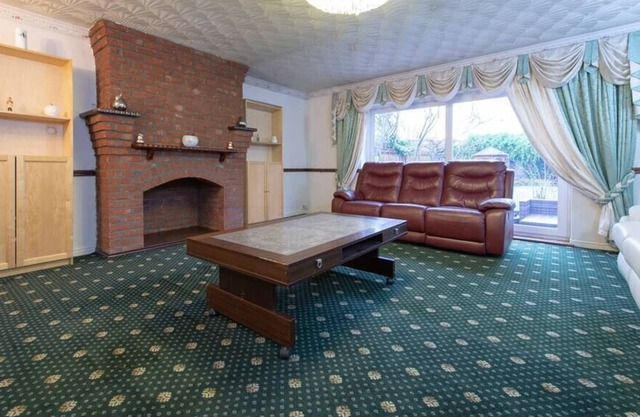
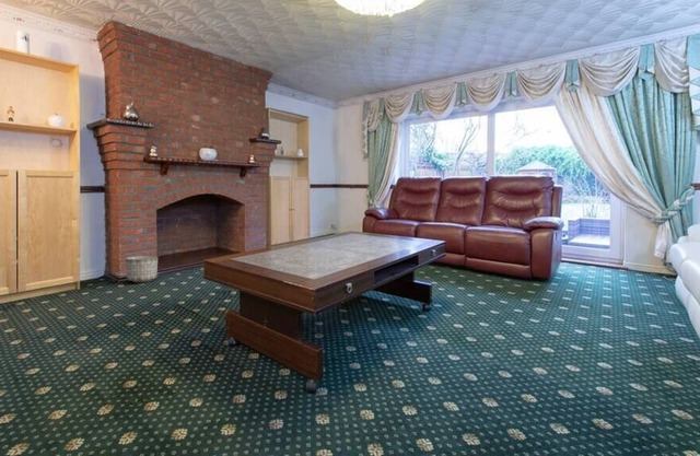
+ planter [125,255,159,283]
